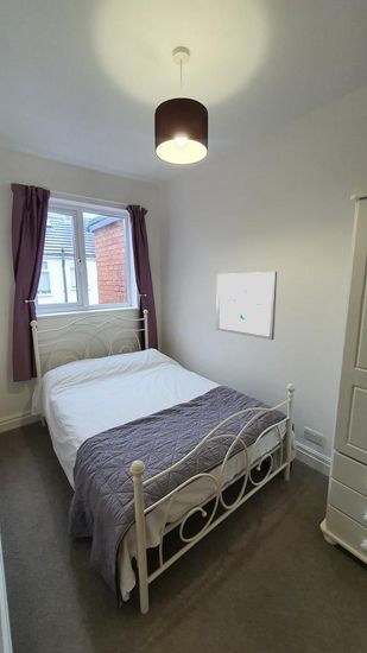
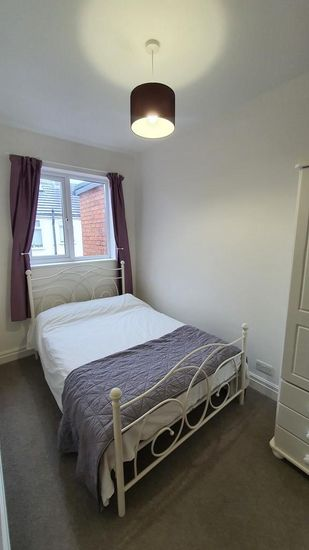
- wall art [215,271,278,341]
